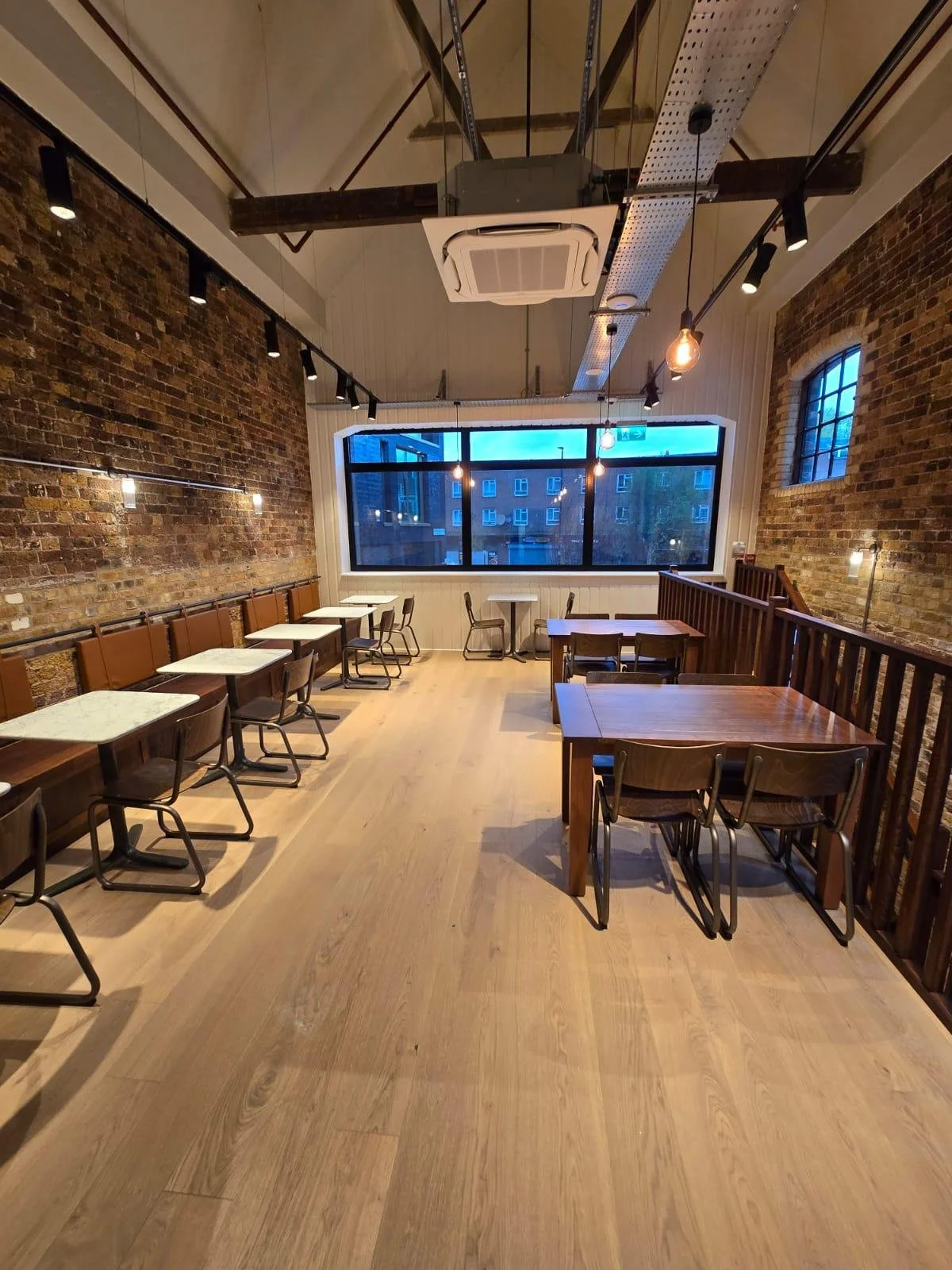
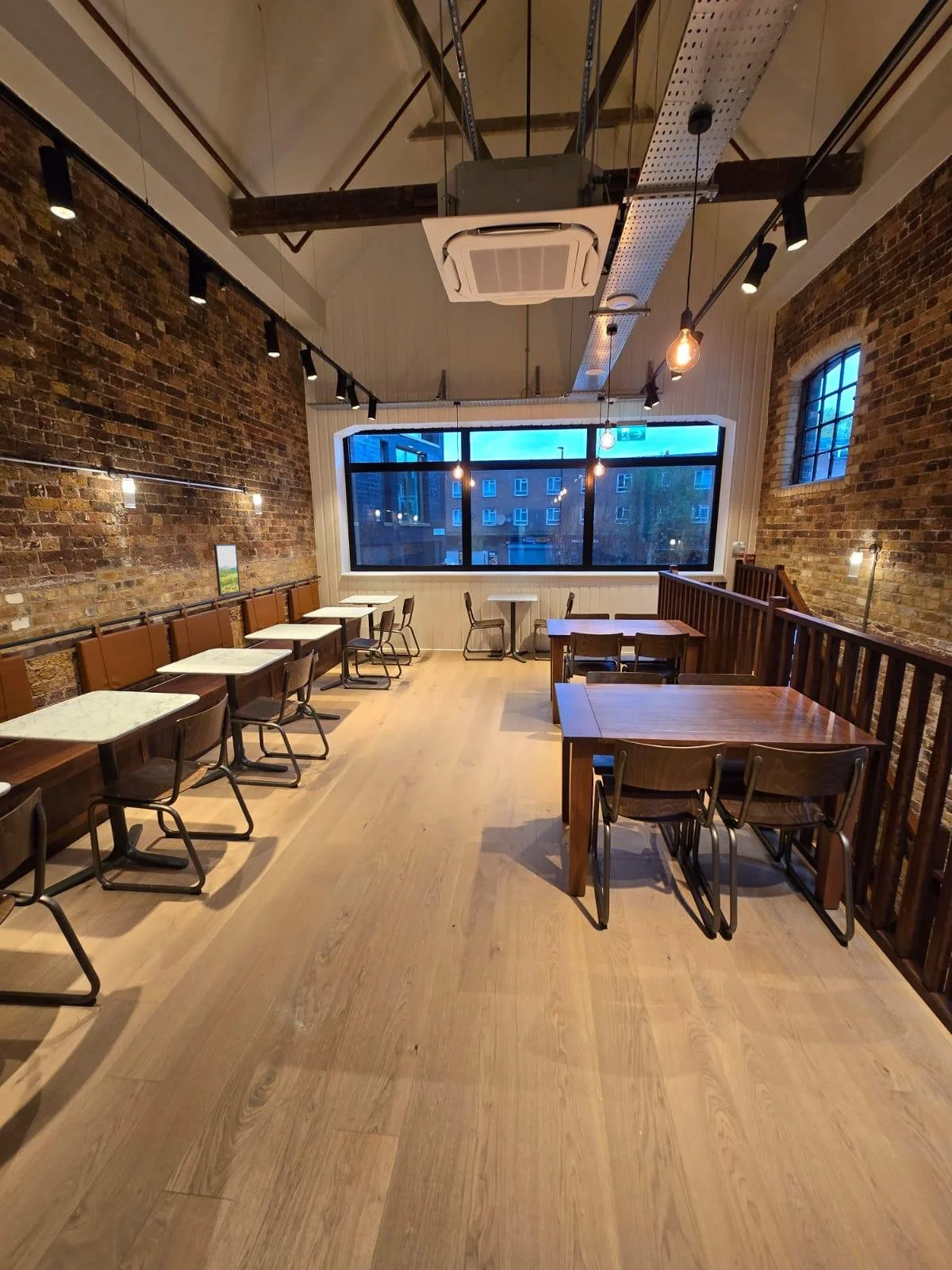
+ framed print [213,544,241,596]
